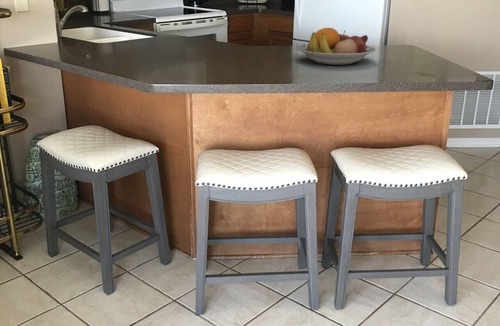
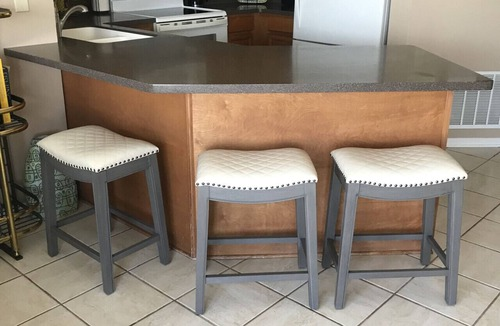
- fruit bowl [295,27,377,66]
